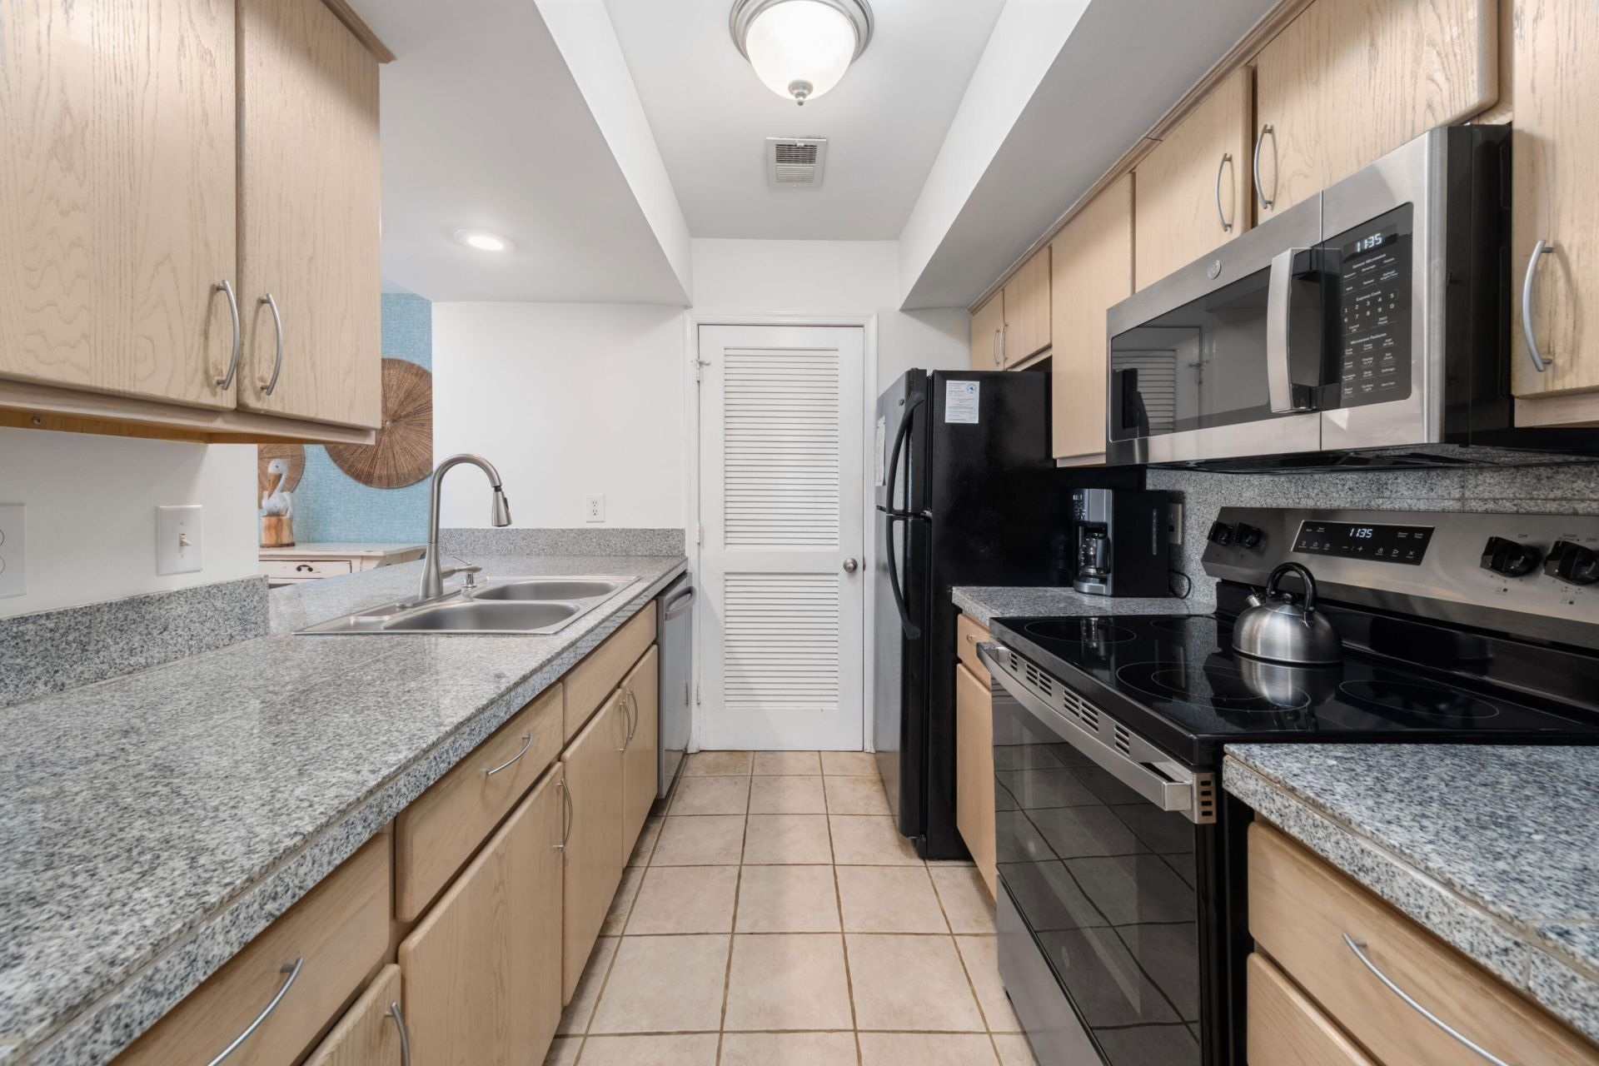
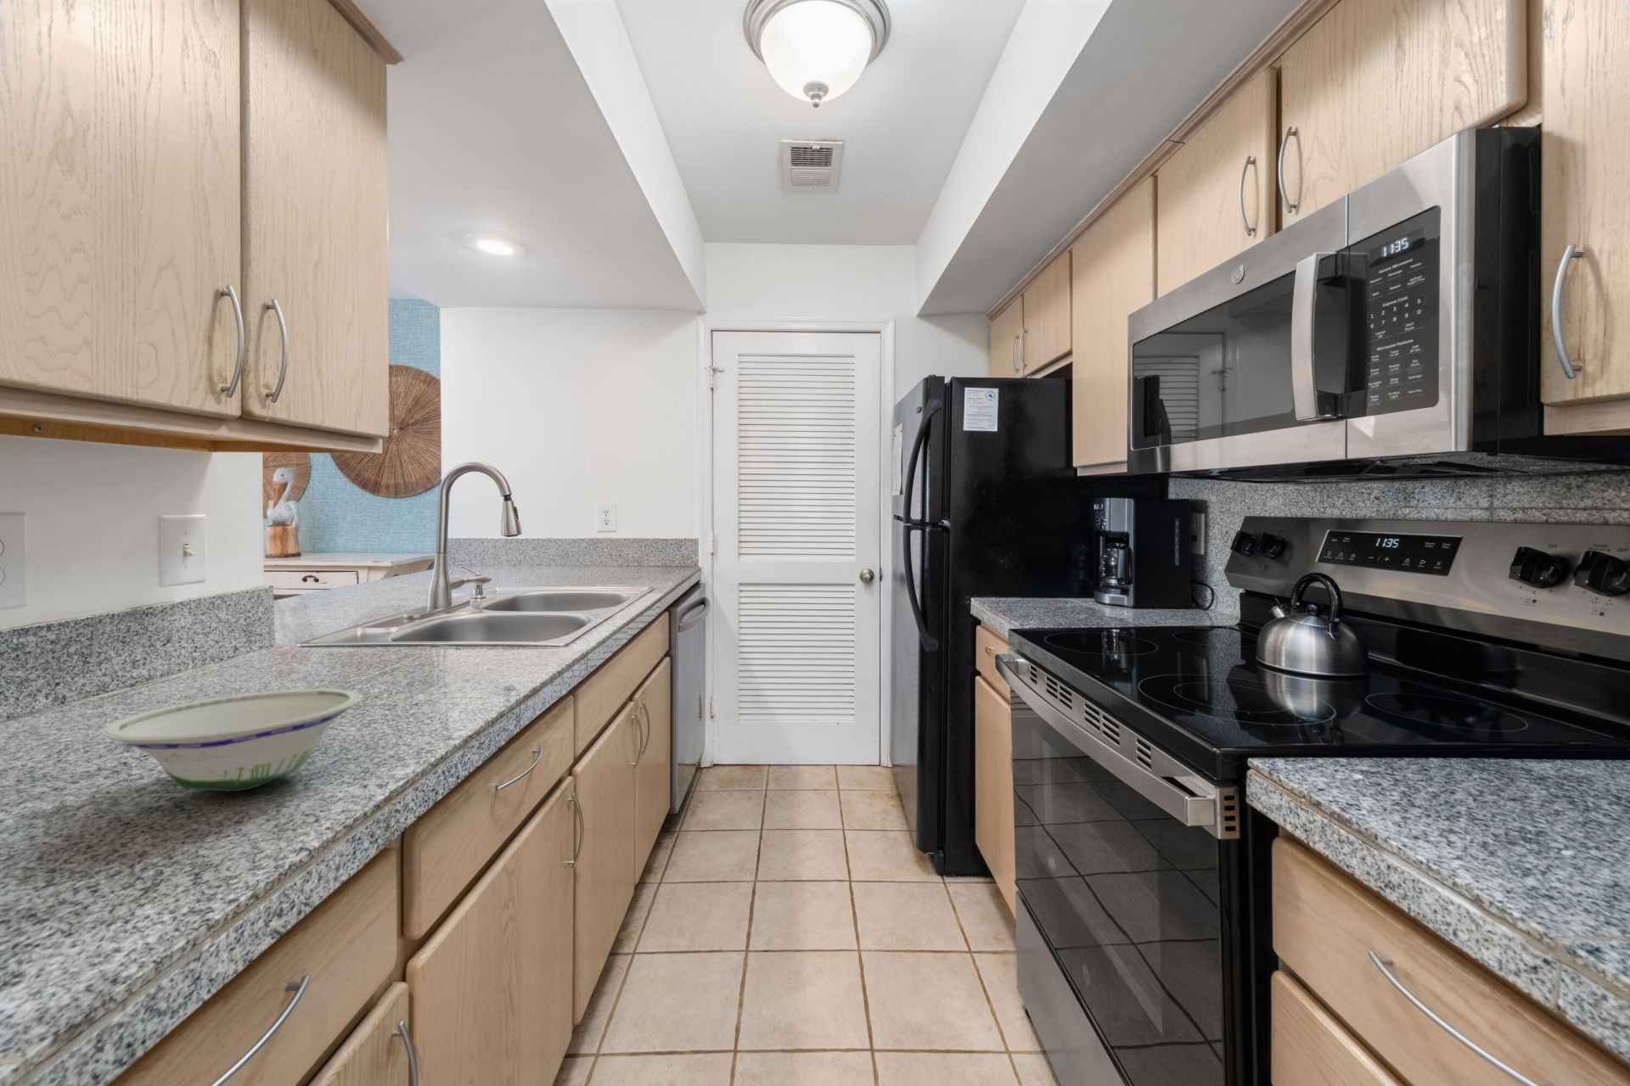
+ bowl [101,687,364,793]
